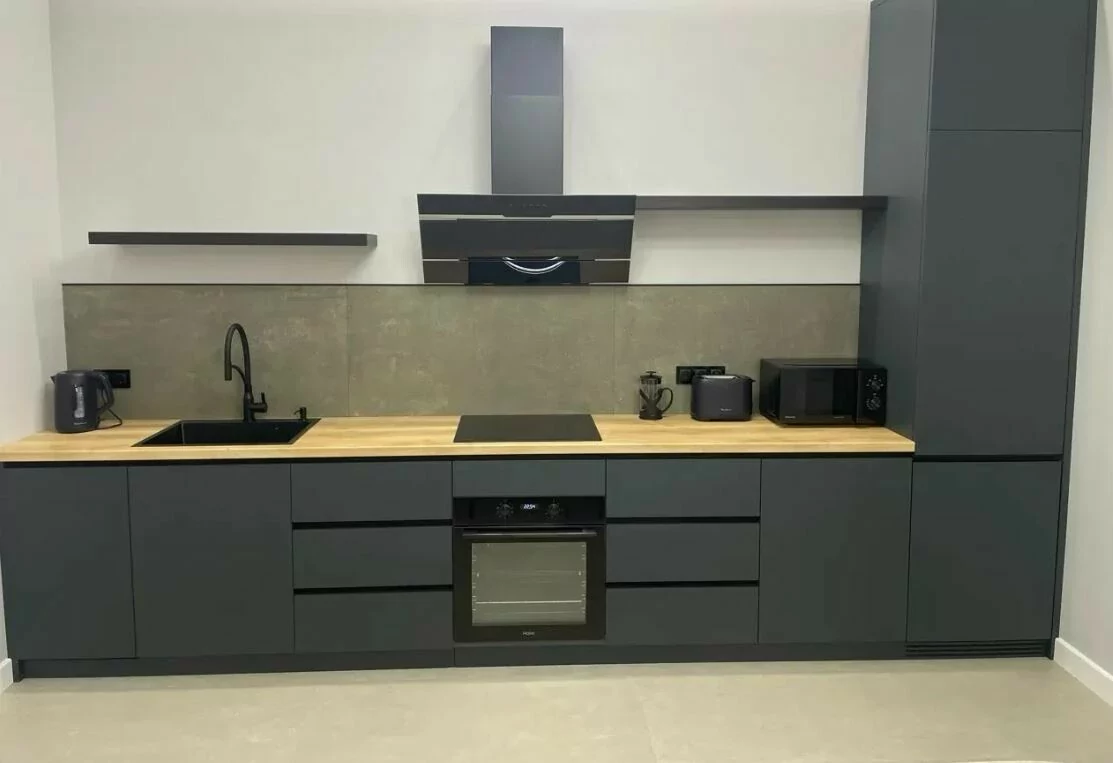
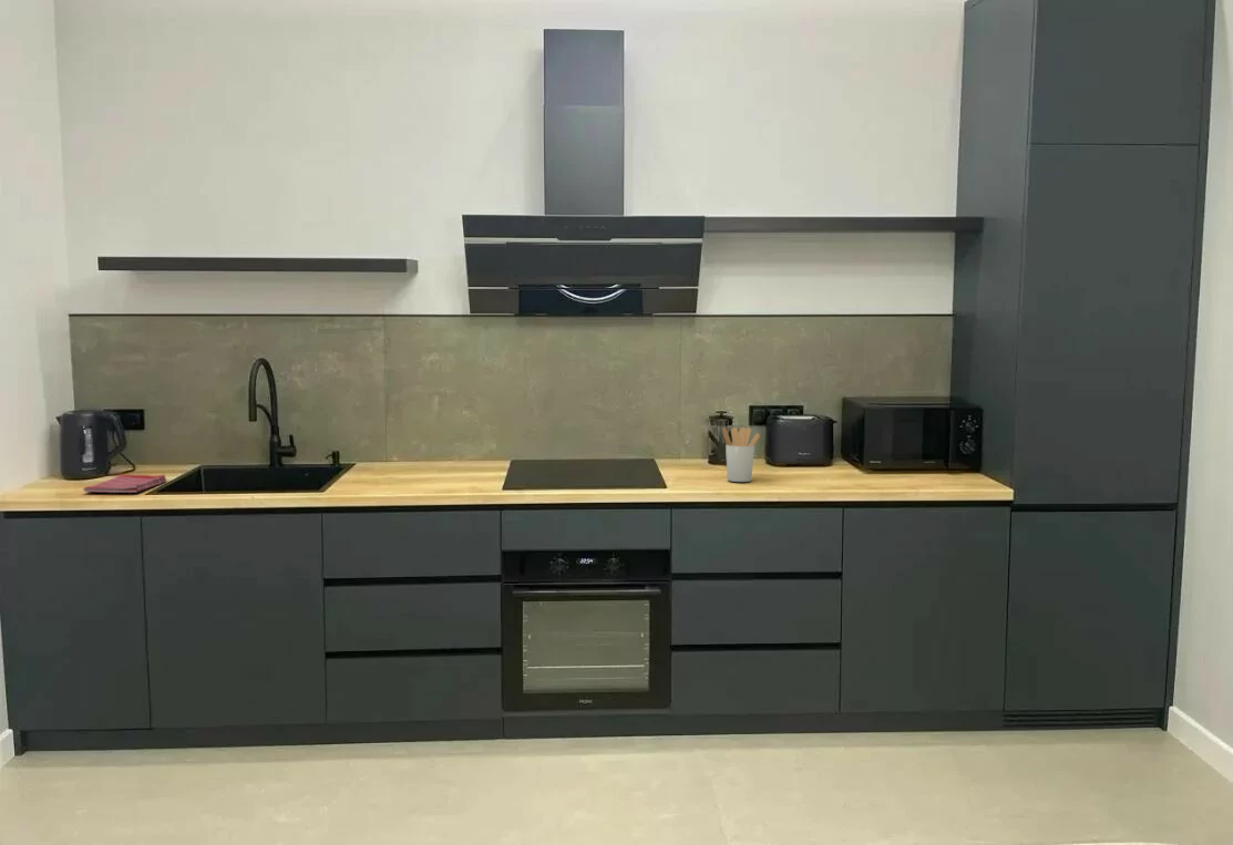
+ utensil holder [721,426,761,483]
+ dish towel [82,474,167,494]
